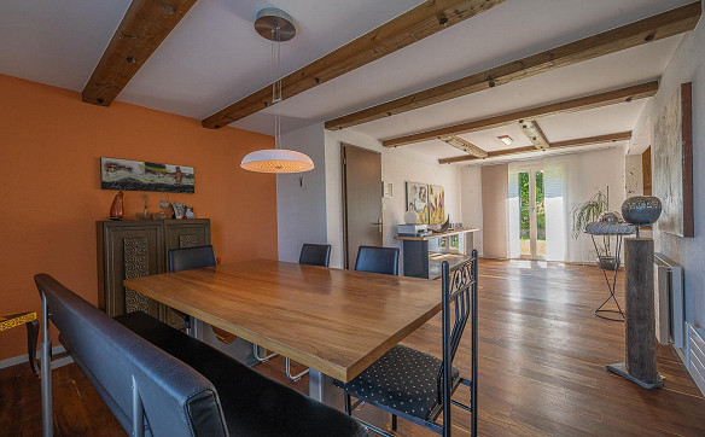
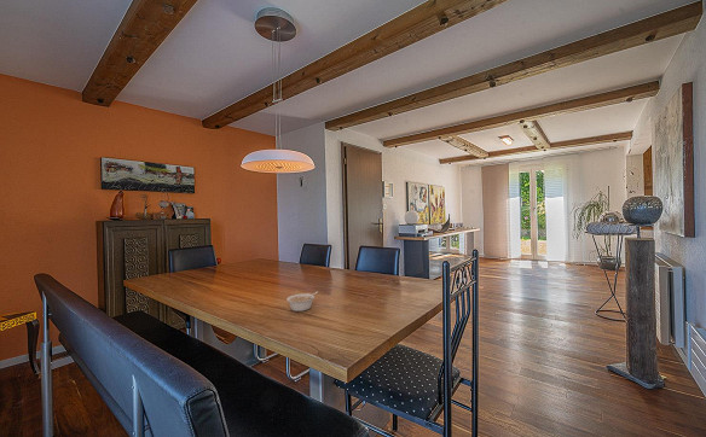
+ legume [285,290,319,313]
